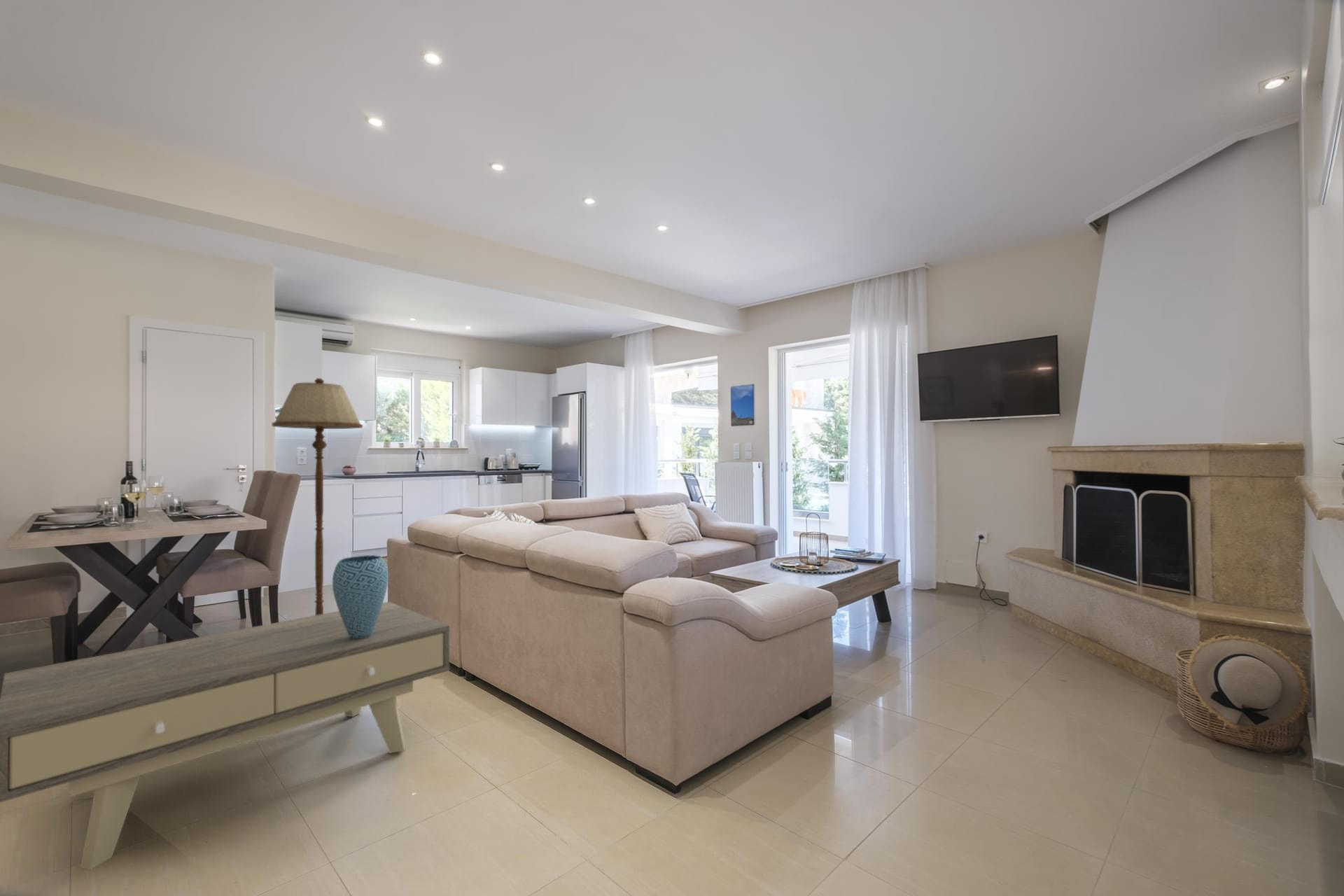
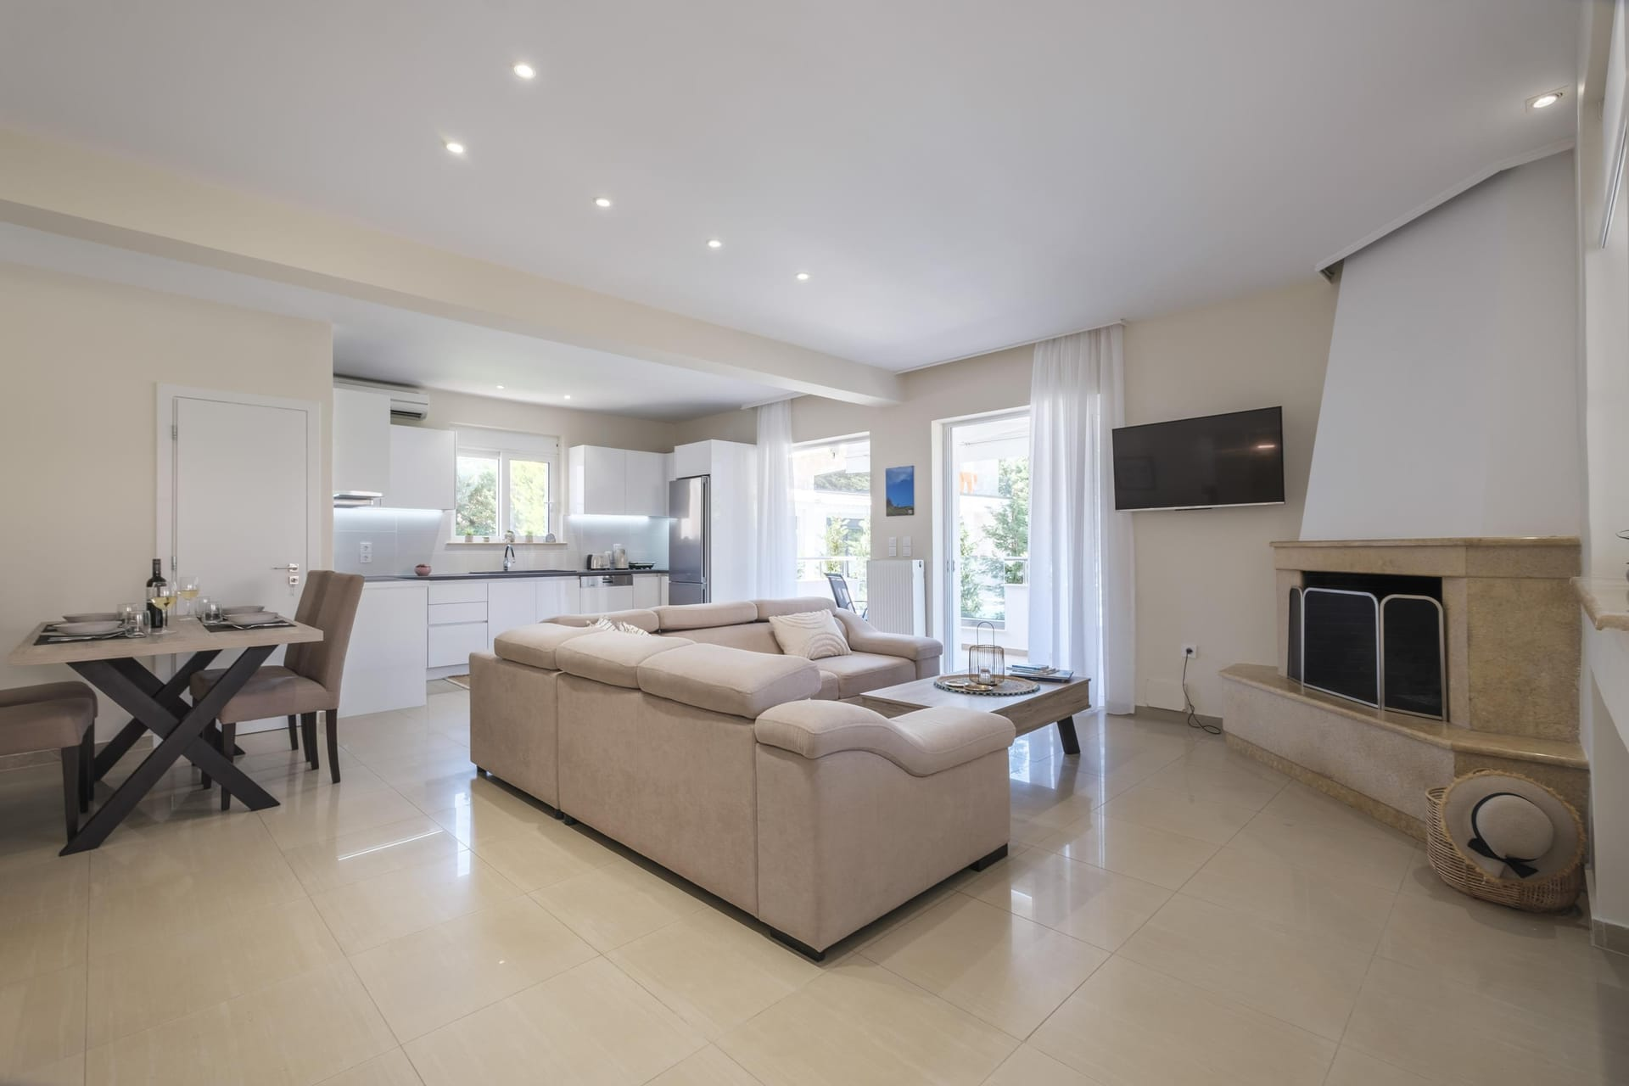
- vase [332,554,389,639]
- coffee table [0,601,450,870]
- floor lamp [272,377,363,615]
